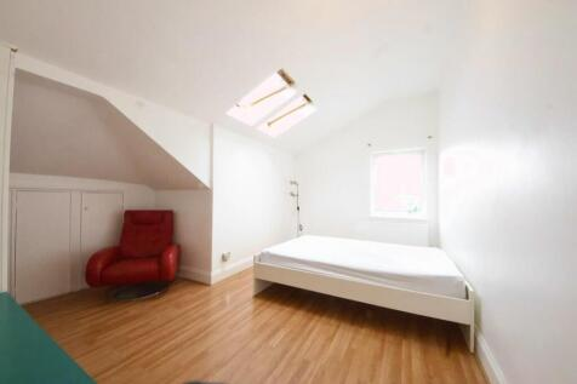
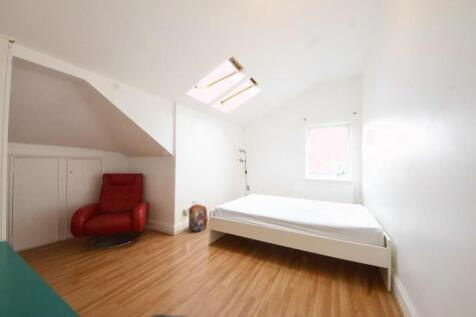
+ backpack [188,201,209,232]
